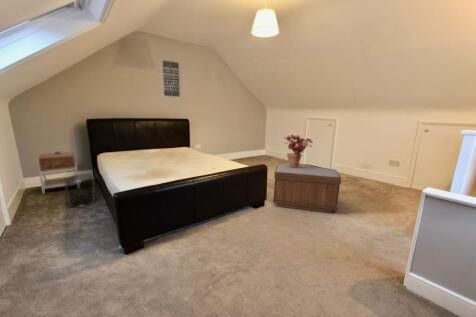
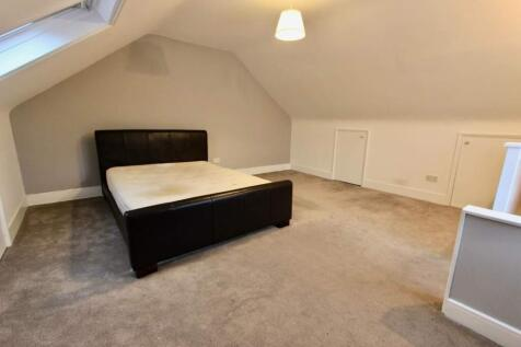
- nightstand [38,151,80,195]
- bench [272,164,342,214]
- potted plant [283,134,314,167]
- waste bin [63,173,96,209]
- wall art [159,57,183,100]
